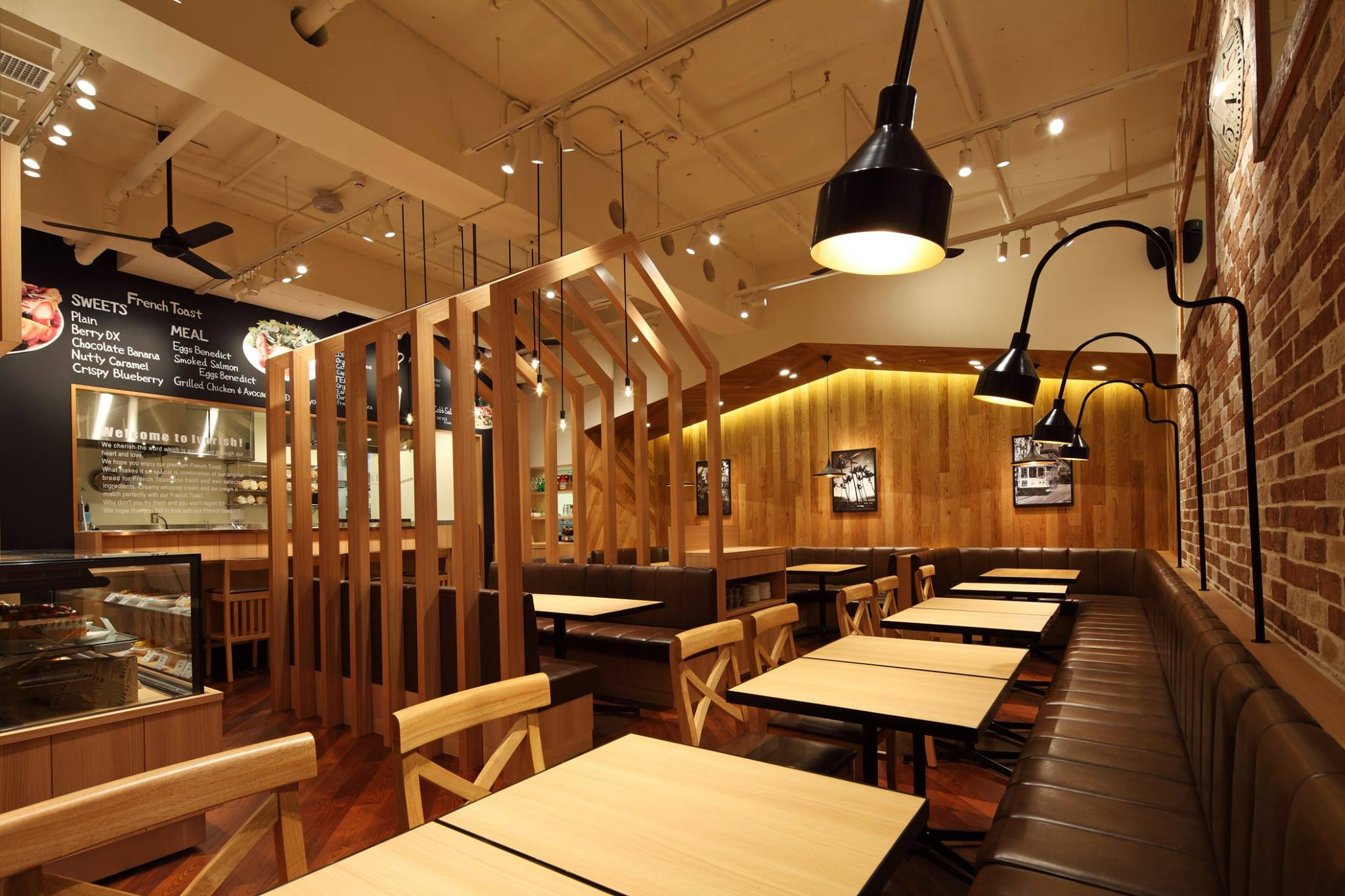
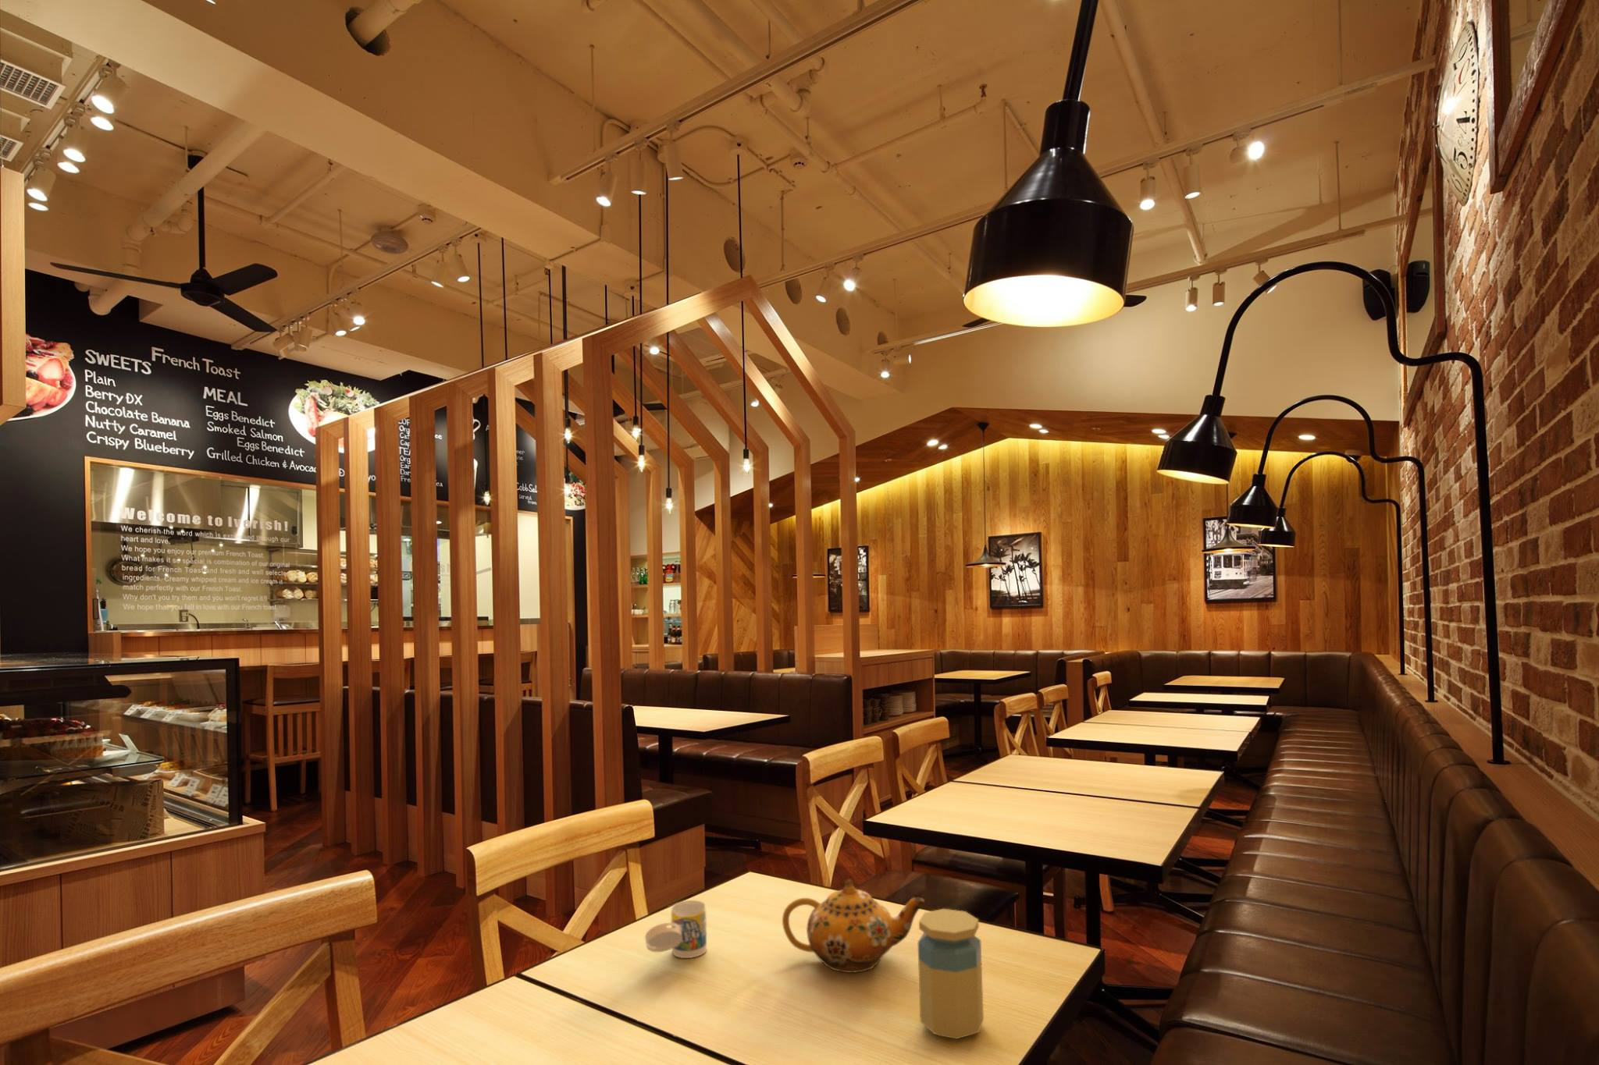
+ jar [918,908,984,1040]
+ teapot [781,878,925,973]
+ cup [644,900,707,959]
